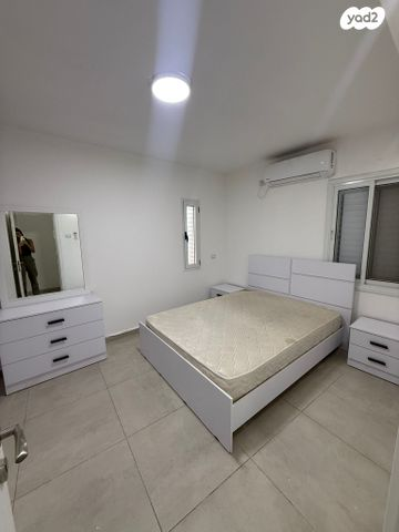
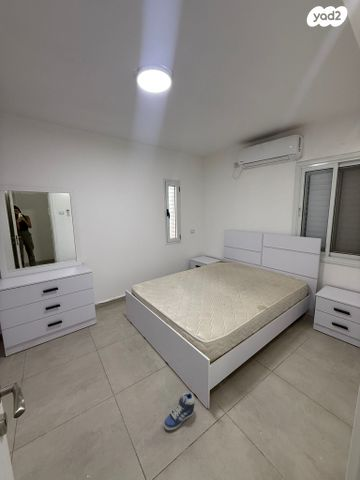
+ sneaker [163,392,196,431]
